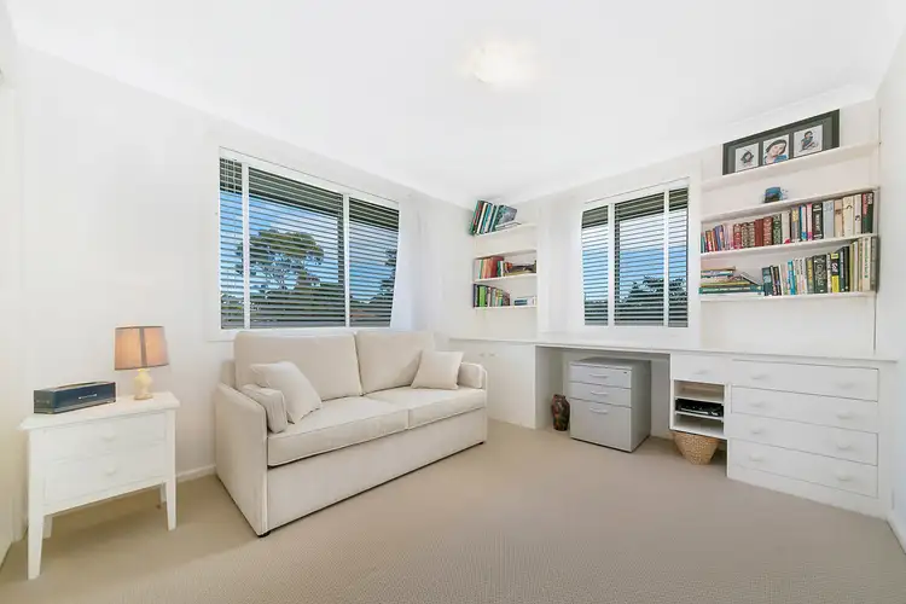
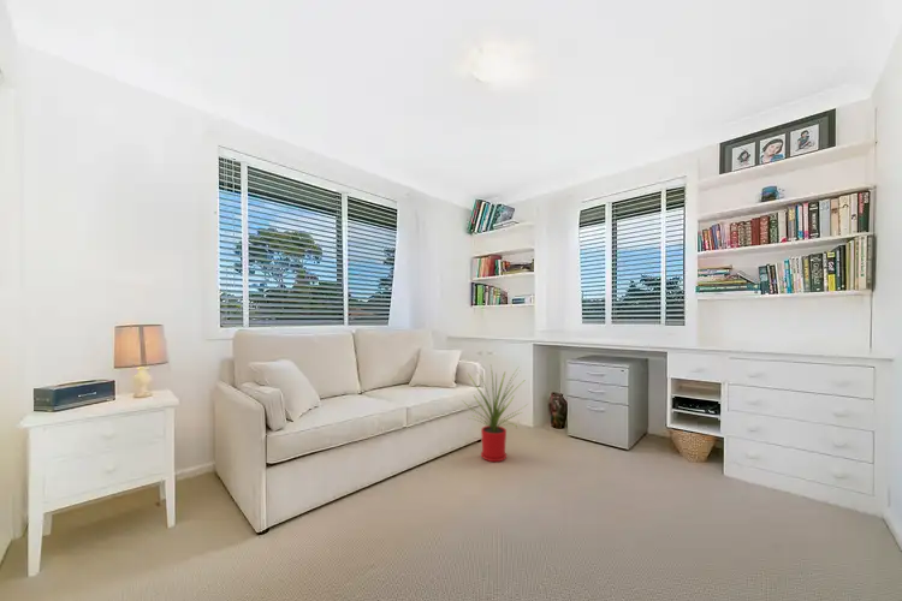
+ house plant [461,365,529,463]
